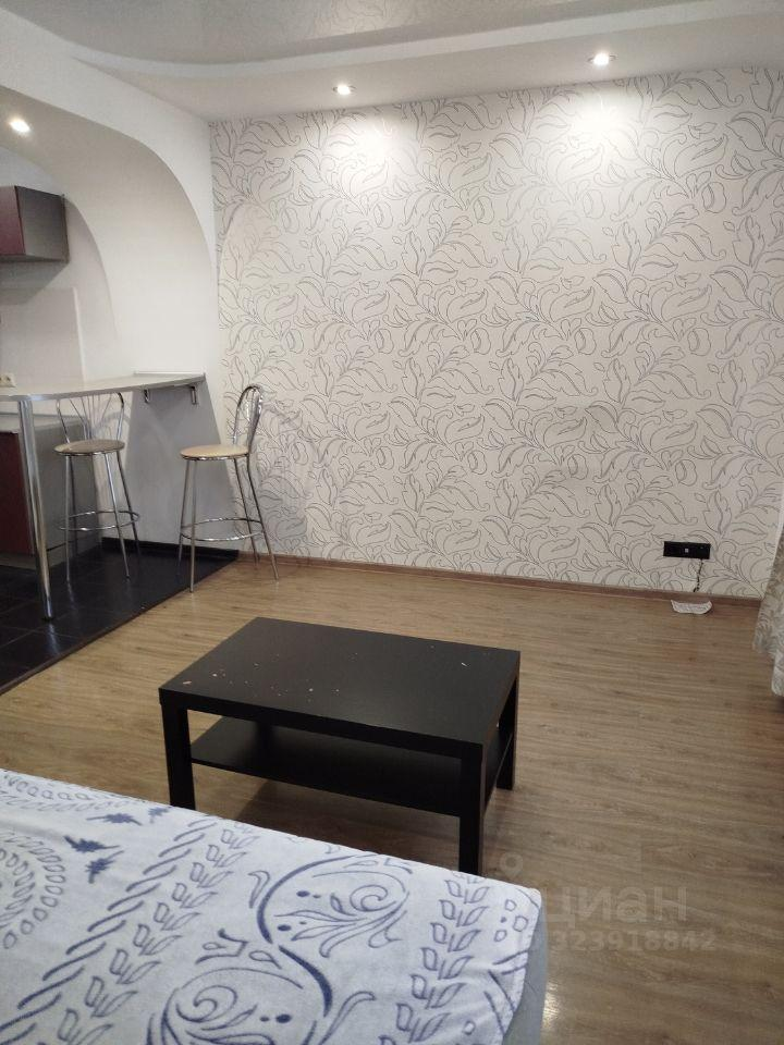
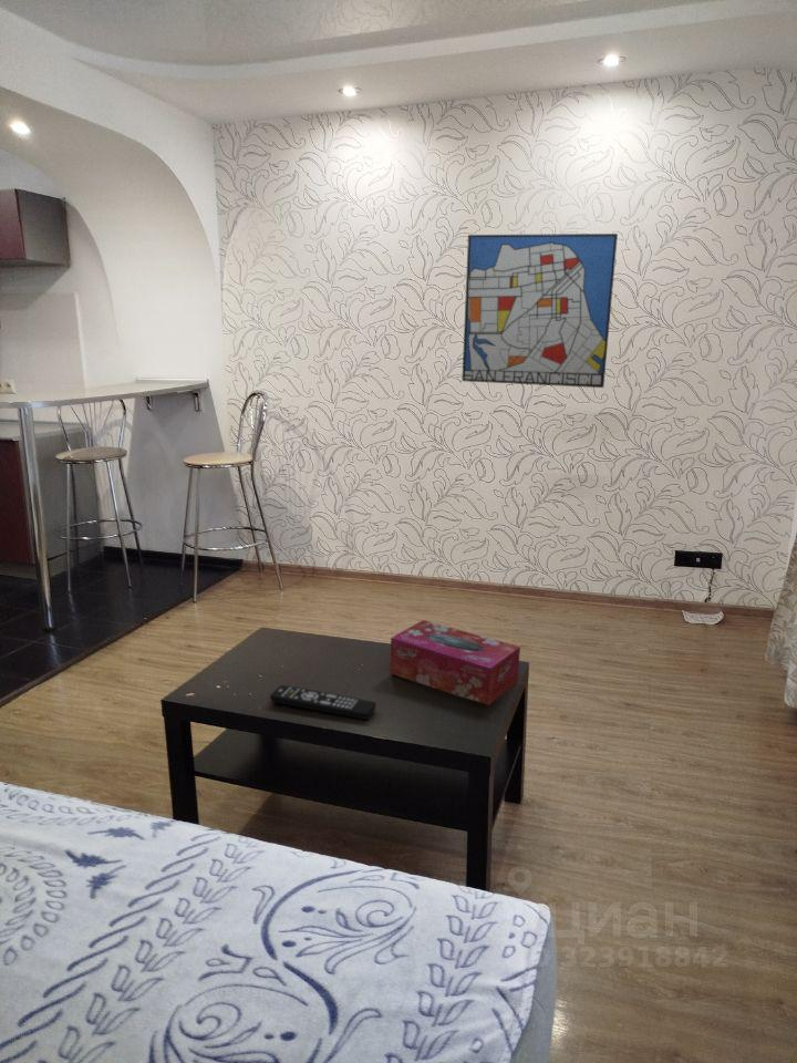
+ remote control [269,684,377,721]
+ wall art [460,233,619,389]
+ tissue box [389,619,521,706]
